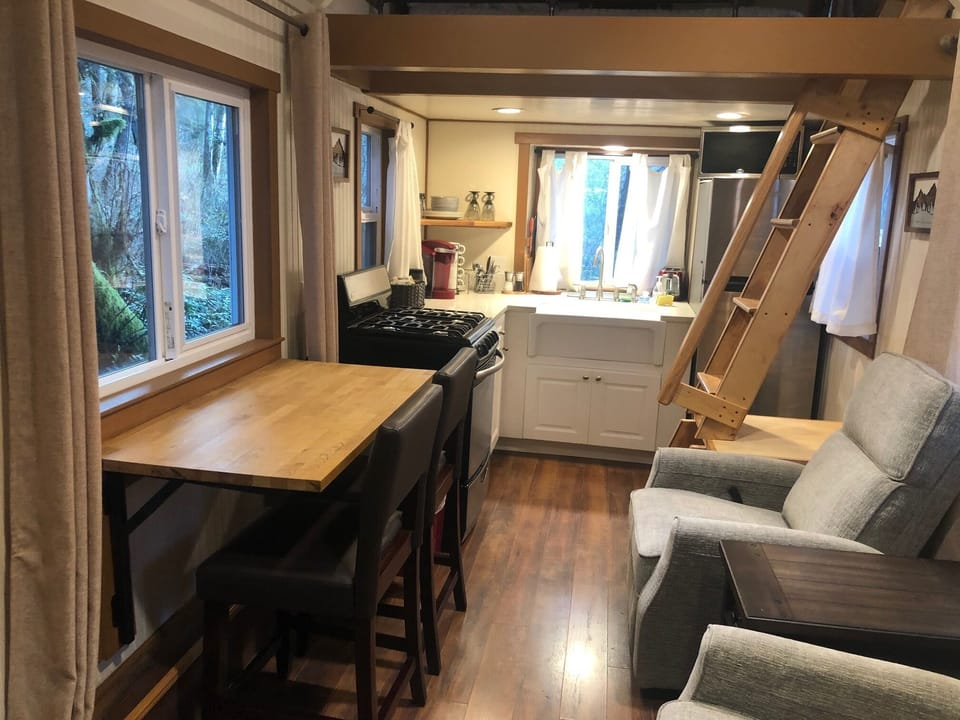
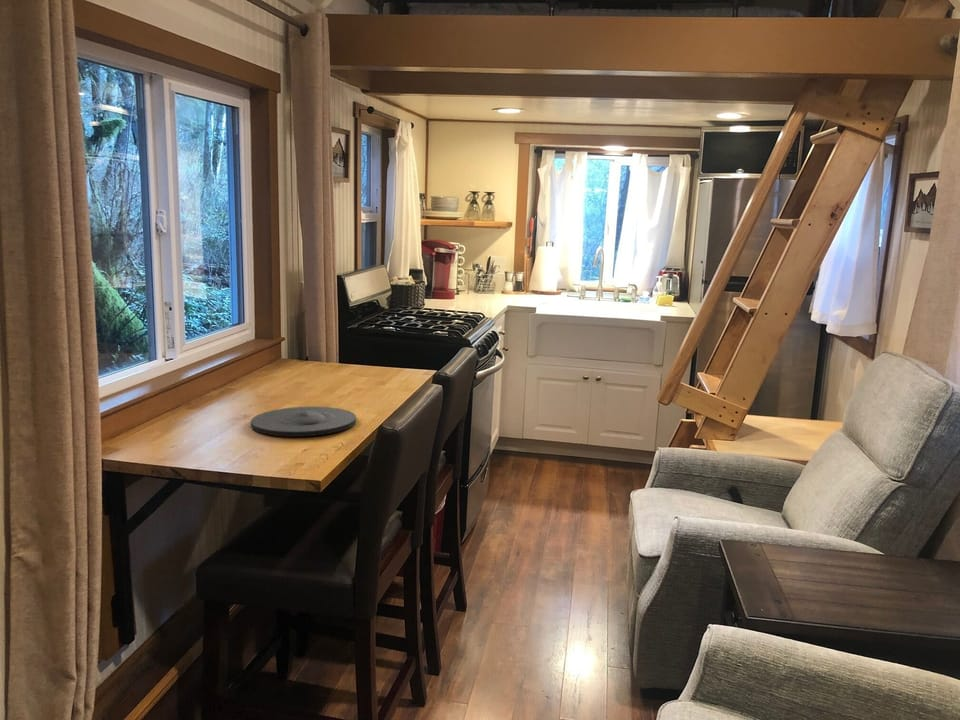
+ plate [250,406,357,438]
